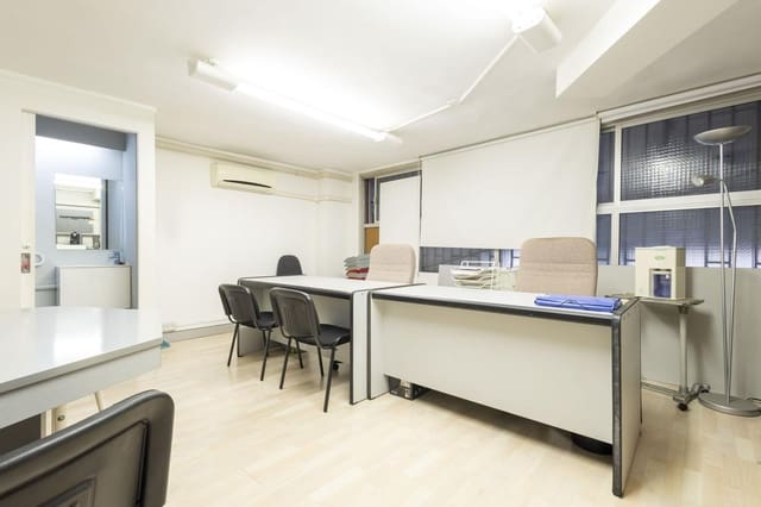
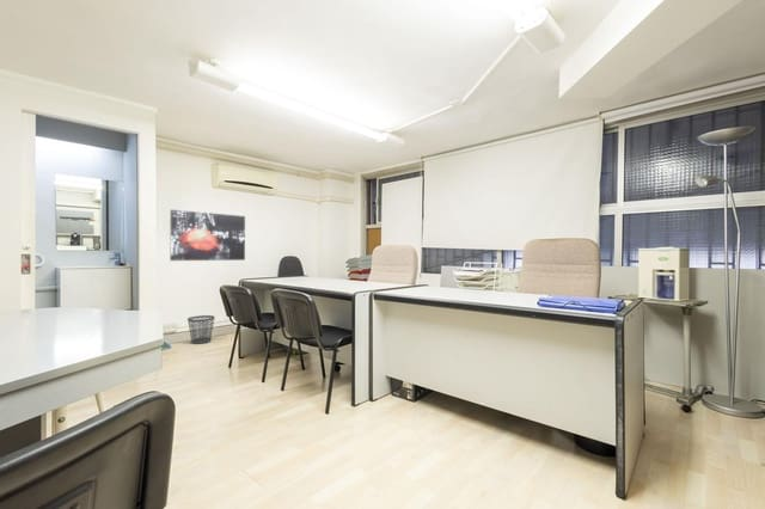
+ wastebasket [186,314,216,345]
+ wall art [169,209,246,262]
